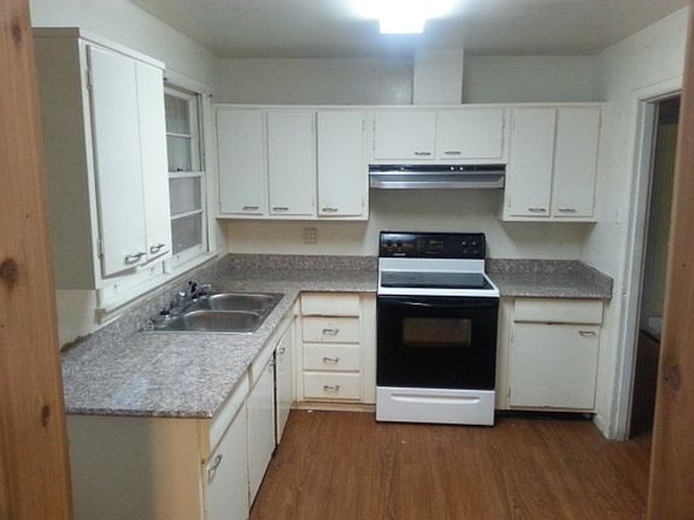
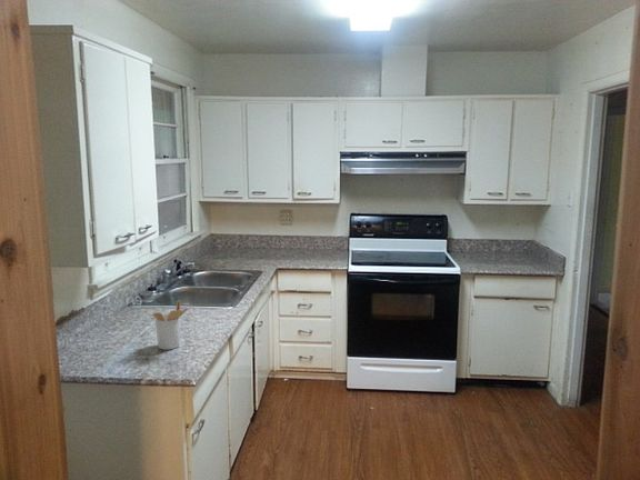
+ utensil holder [152,299,189,351]
